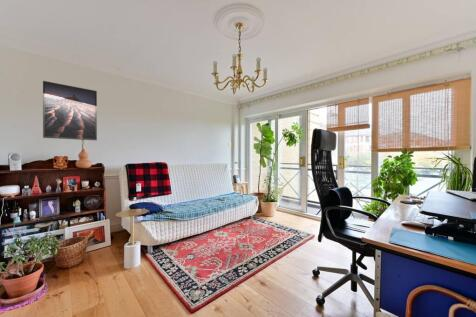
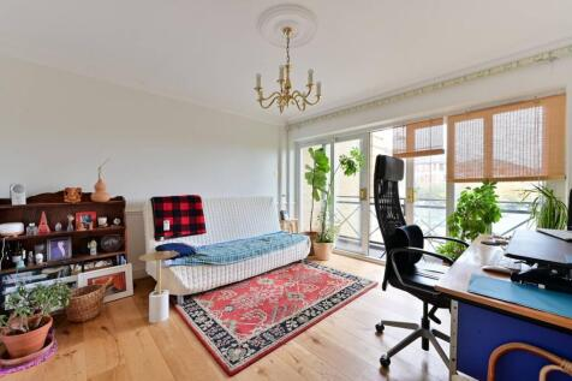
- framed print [42,80,98,141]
